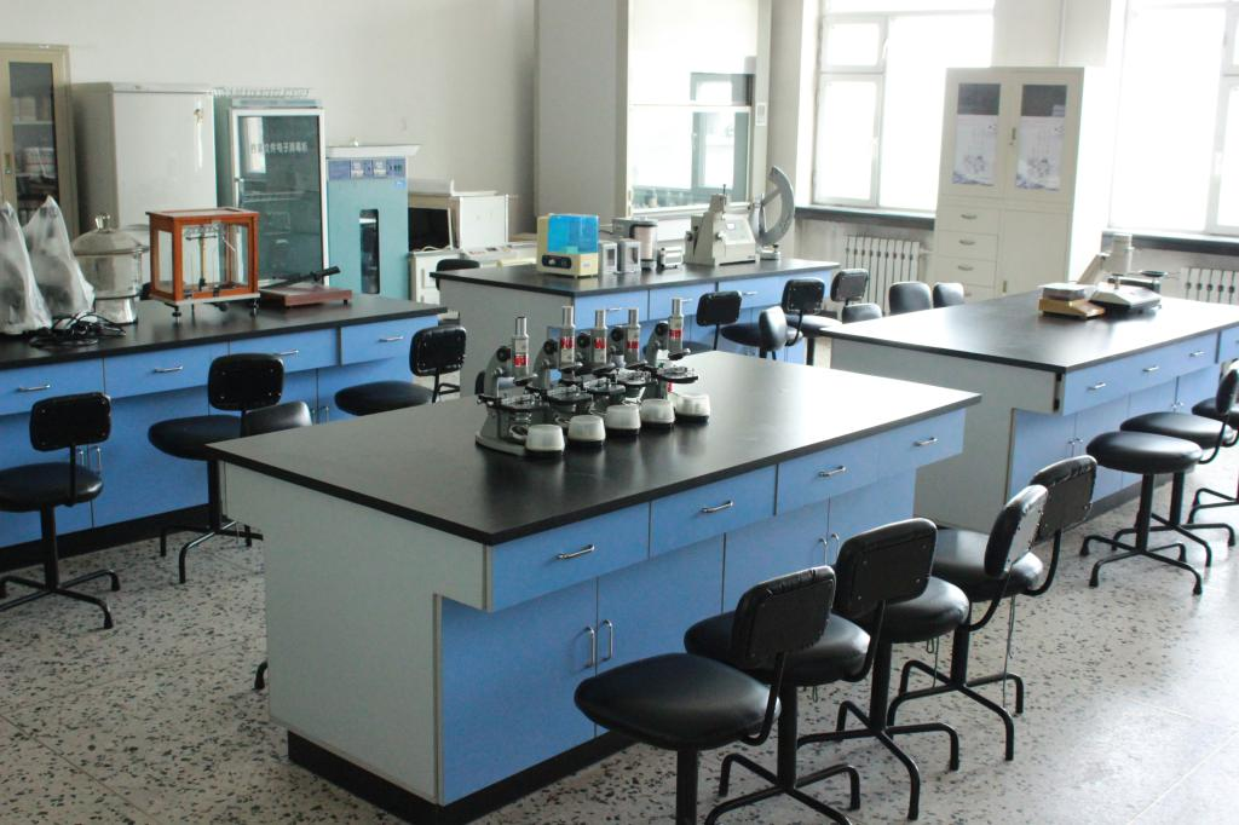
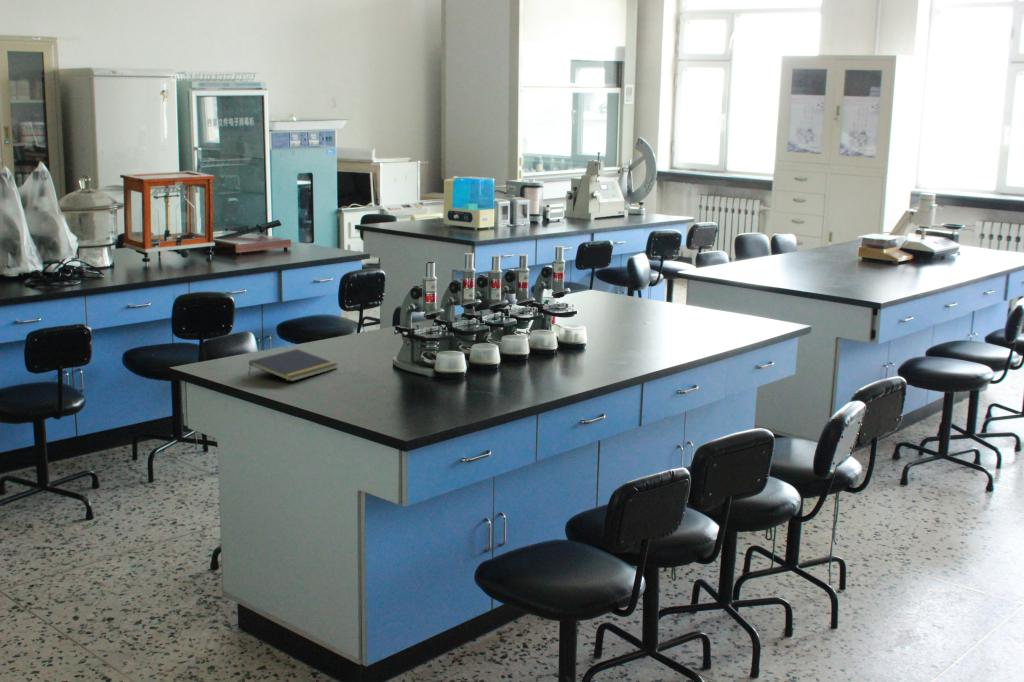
+ notepad [247,348,339,382]
